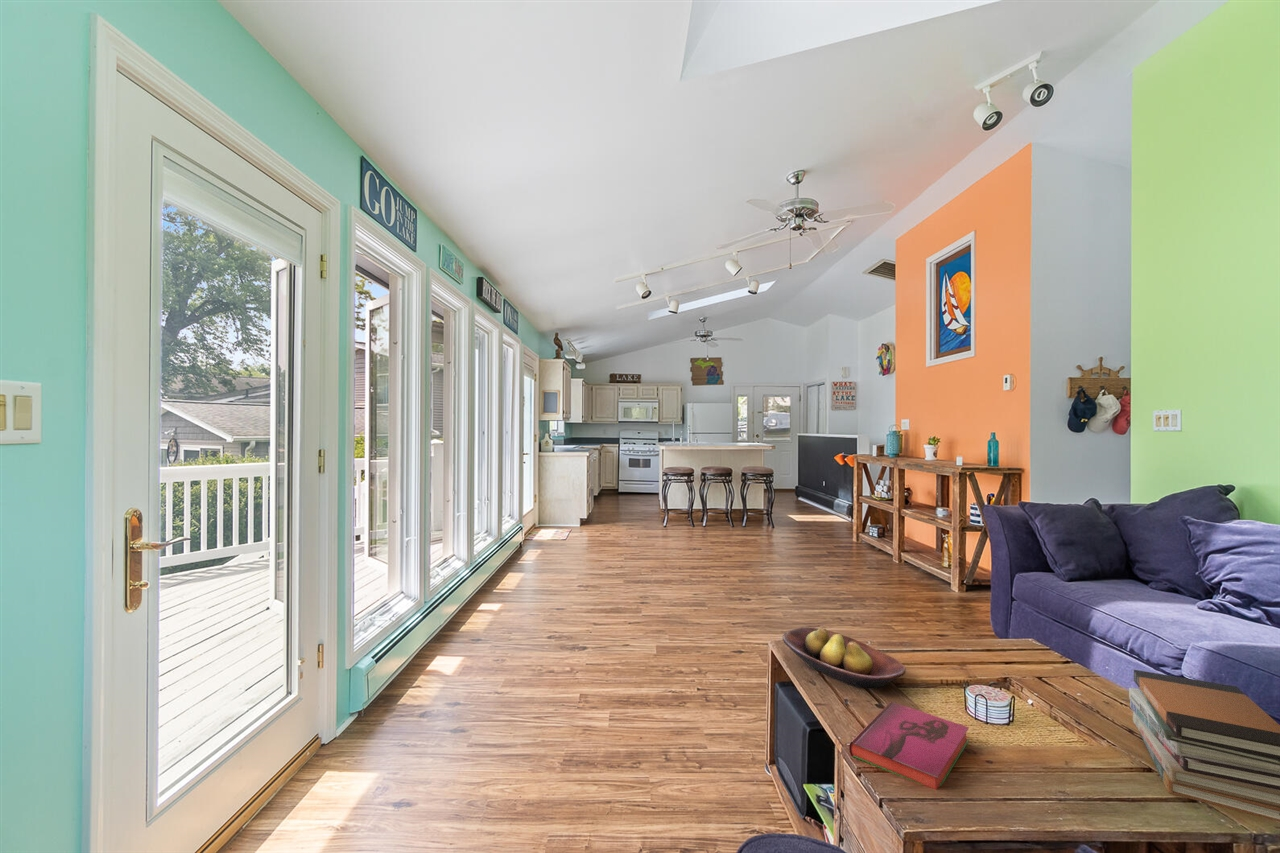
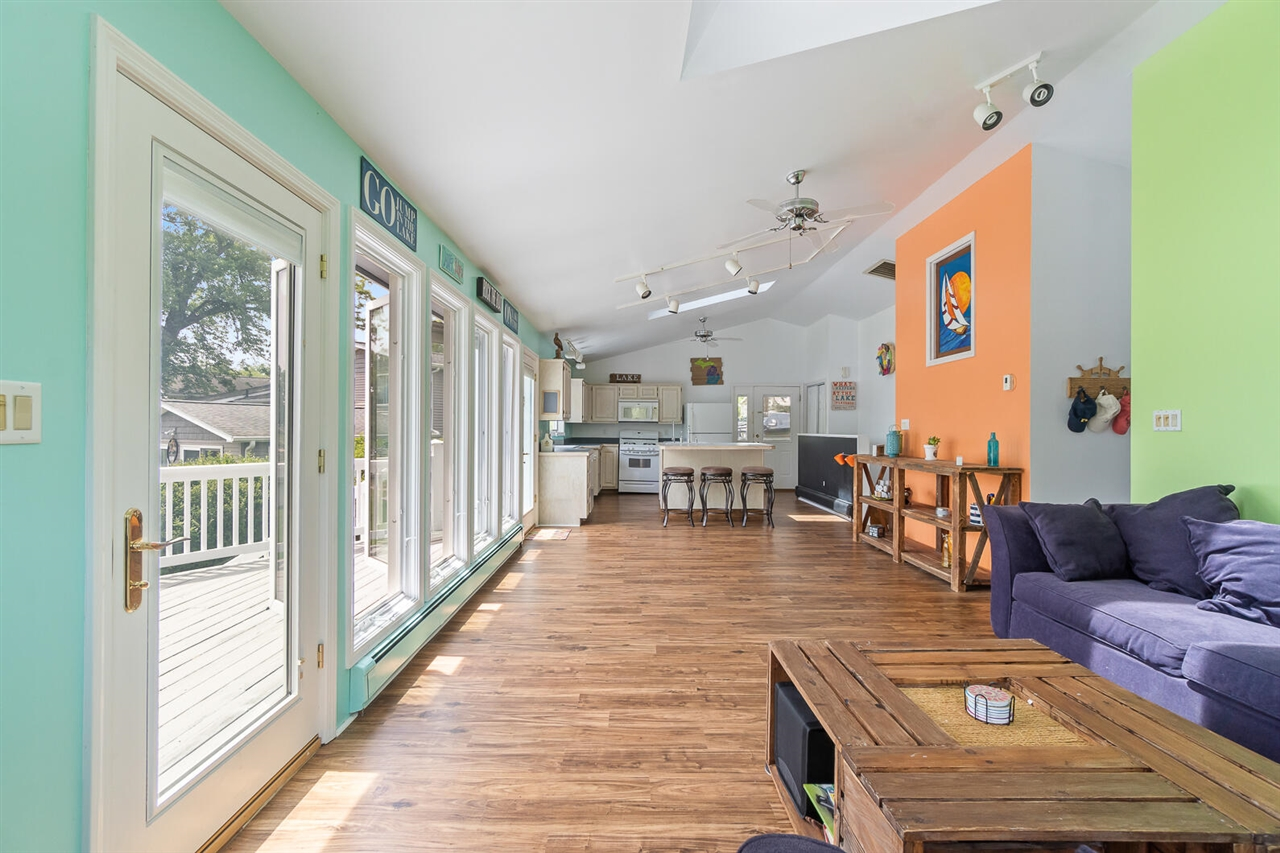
- fruit bowl [782,626,907,690]
- book stack [1128,669,1280,822]
- hardback book [848,700,970,791]
